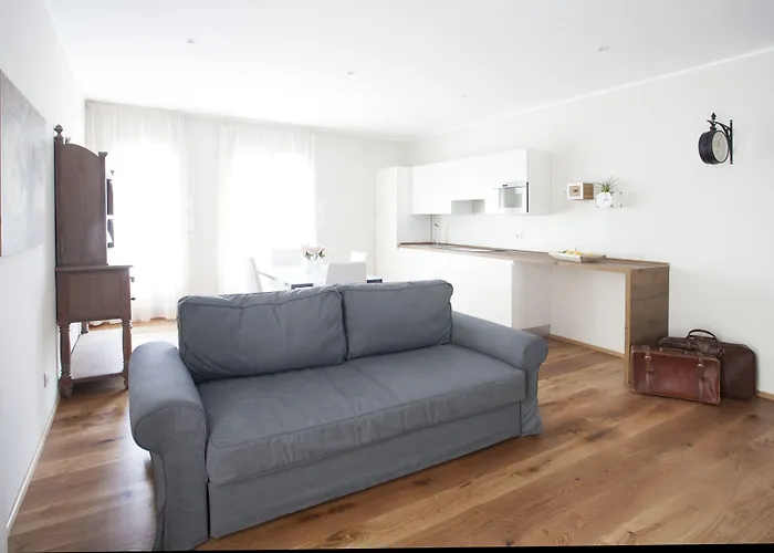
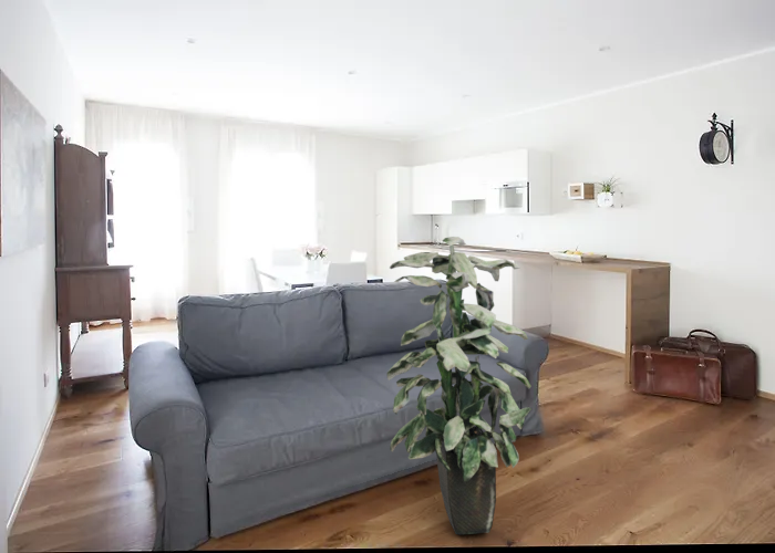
+ indoor plant [386,236,533,535]
